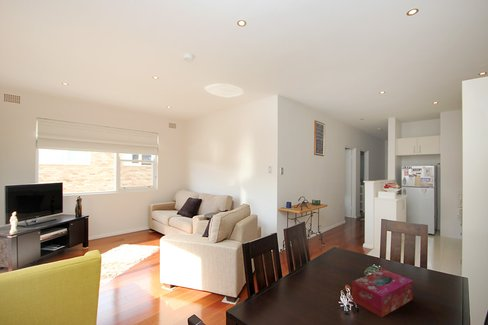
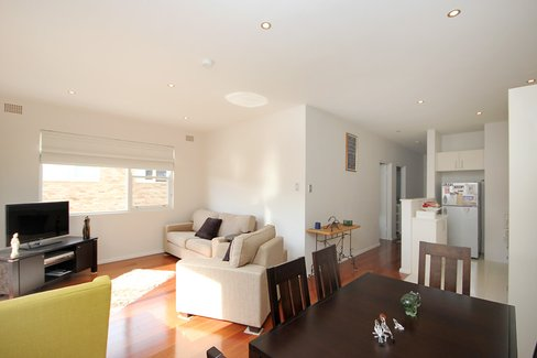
- tissue box [351,268,414,318]
